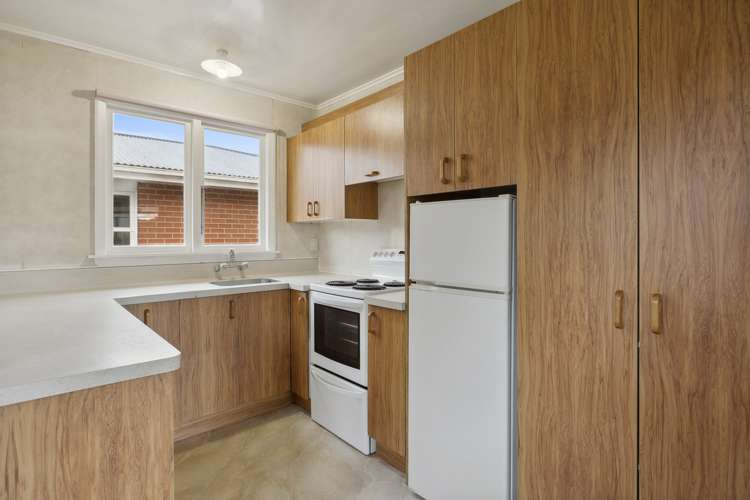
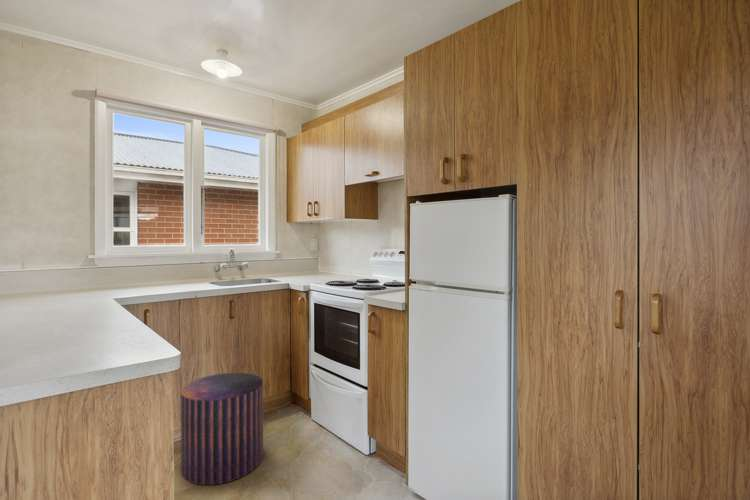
+ stool [180,372,264,486]
